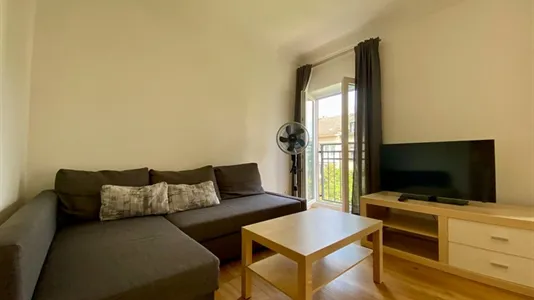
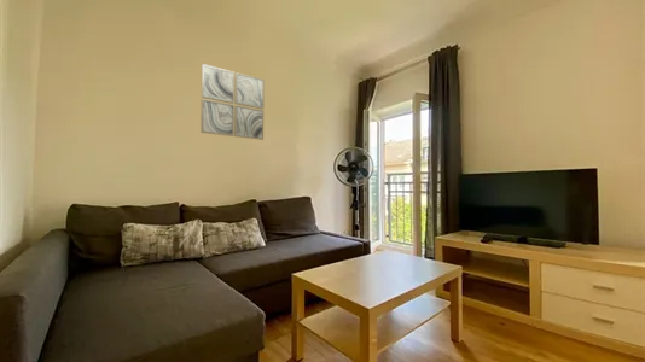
+ wall art [199,63,266,141]
